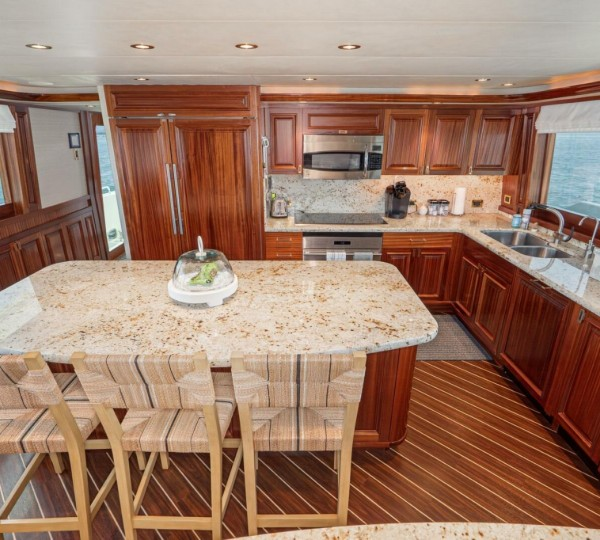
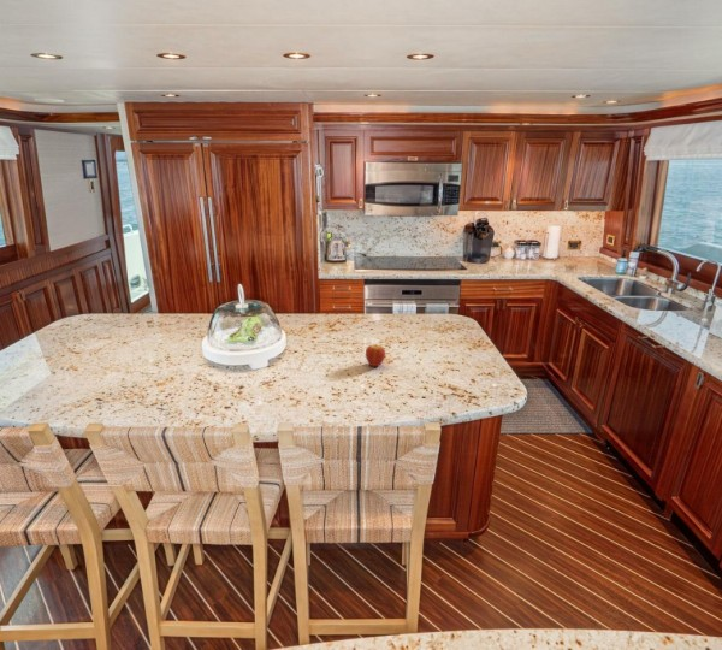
+ fruit [365,342,386,367]
